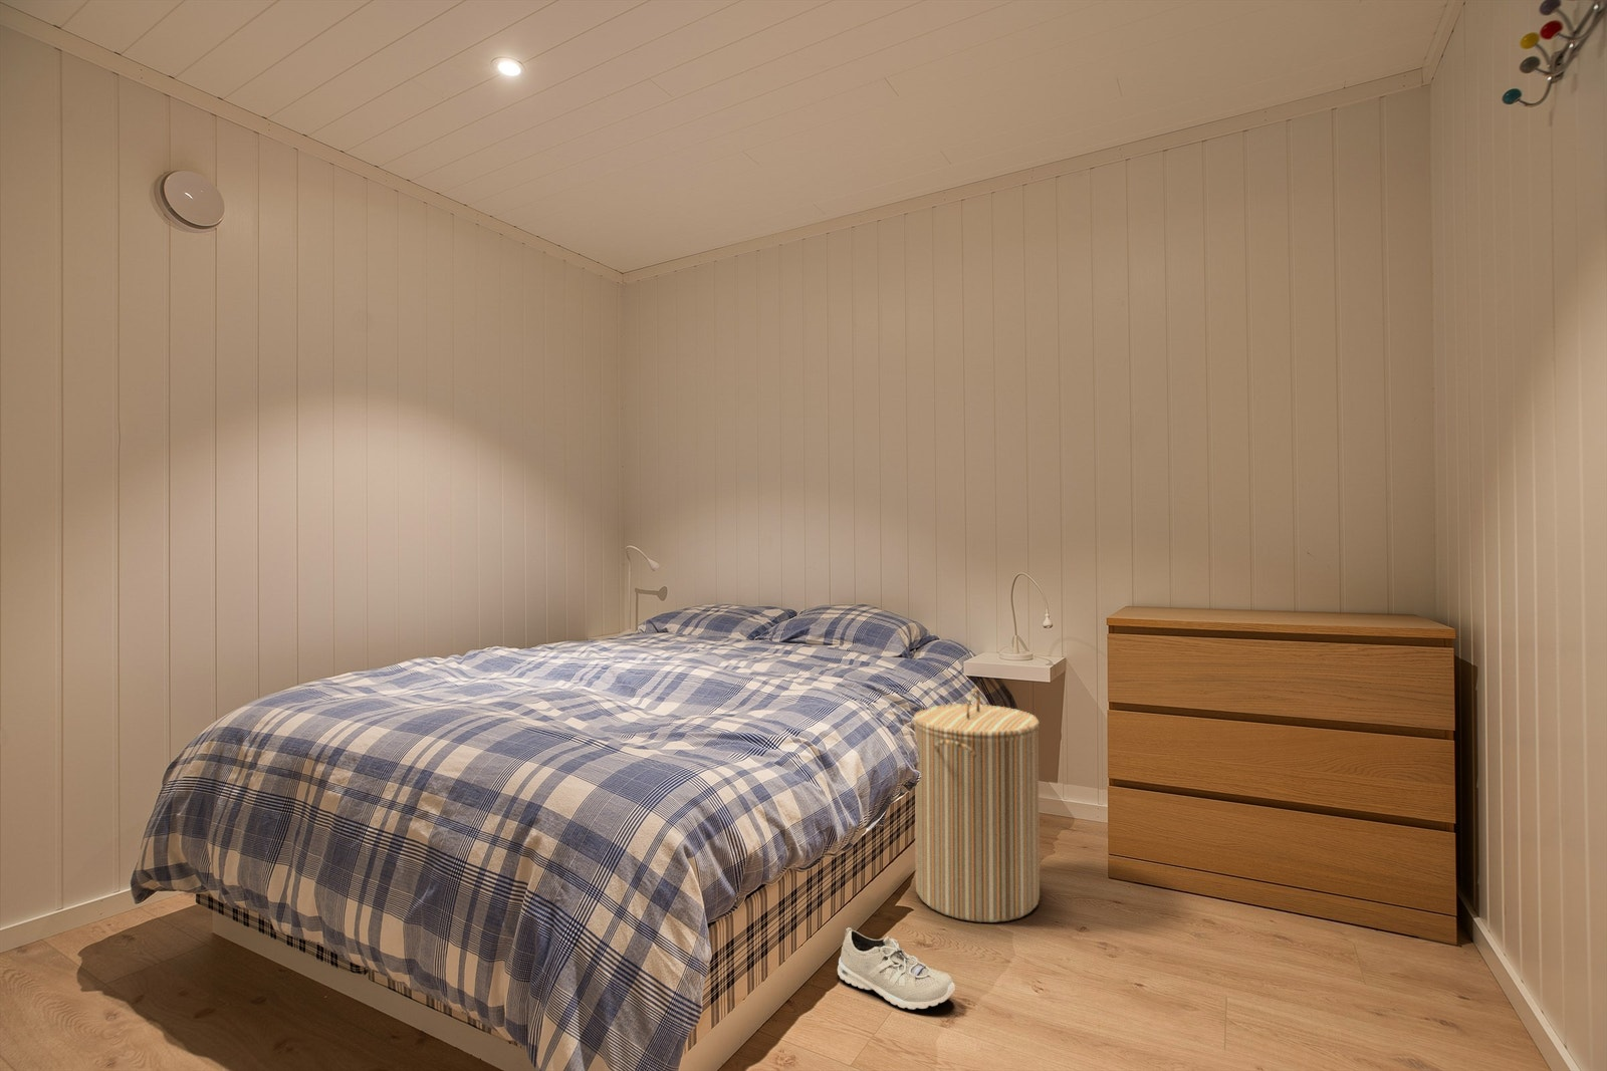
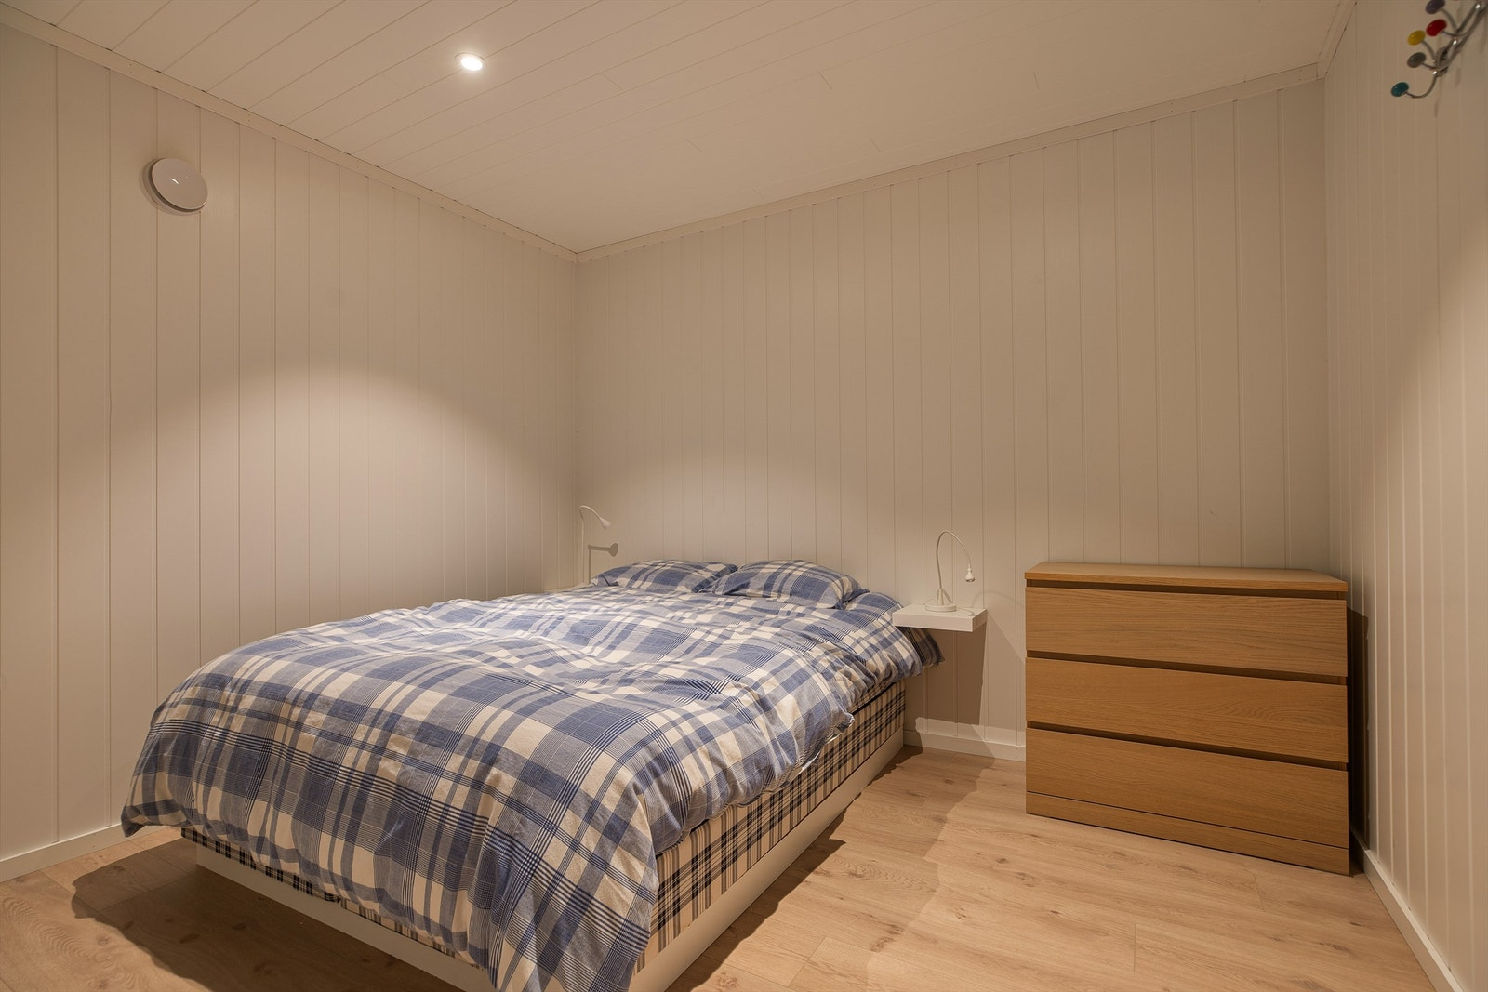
- laundry hamper [914,687,1040,924]
- sneaker [837,926,957,1010]
